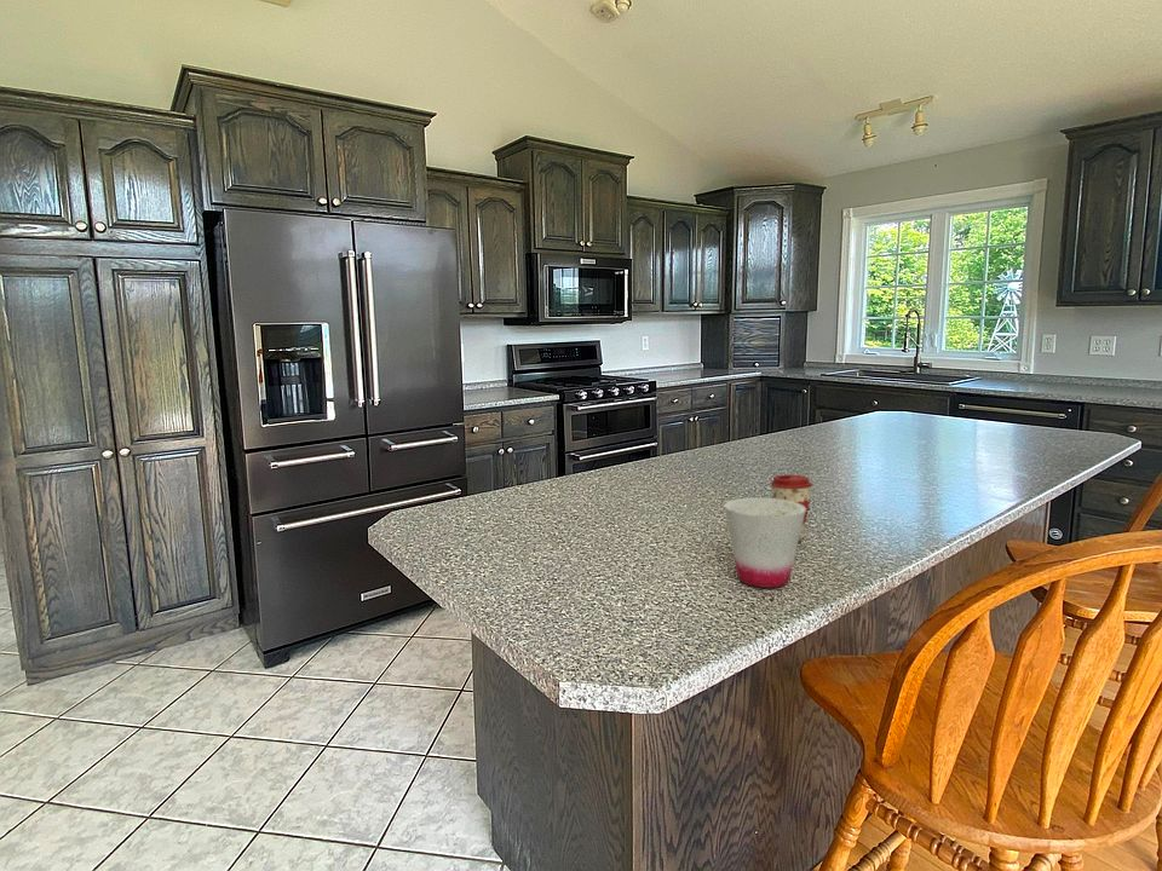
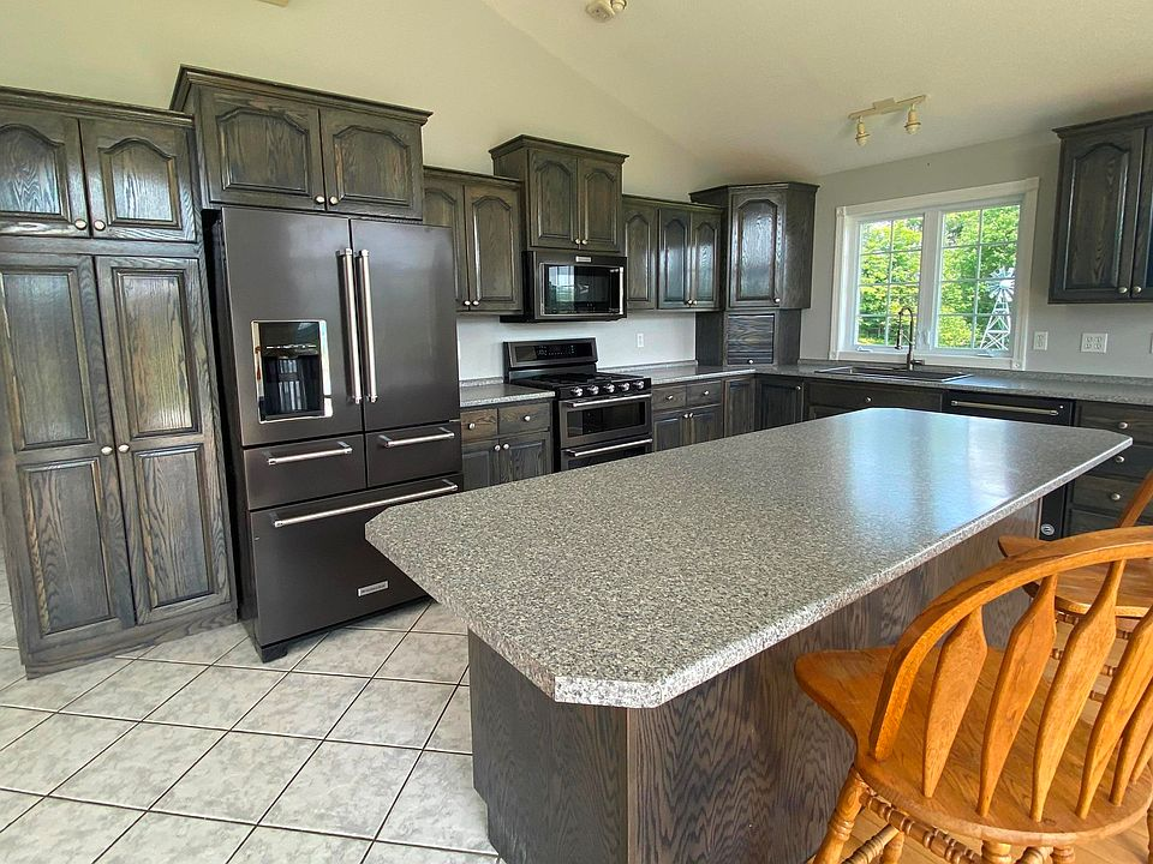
- cup [724,497,806,589]
- coffee cup [770,473,813,543]
